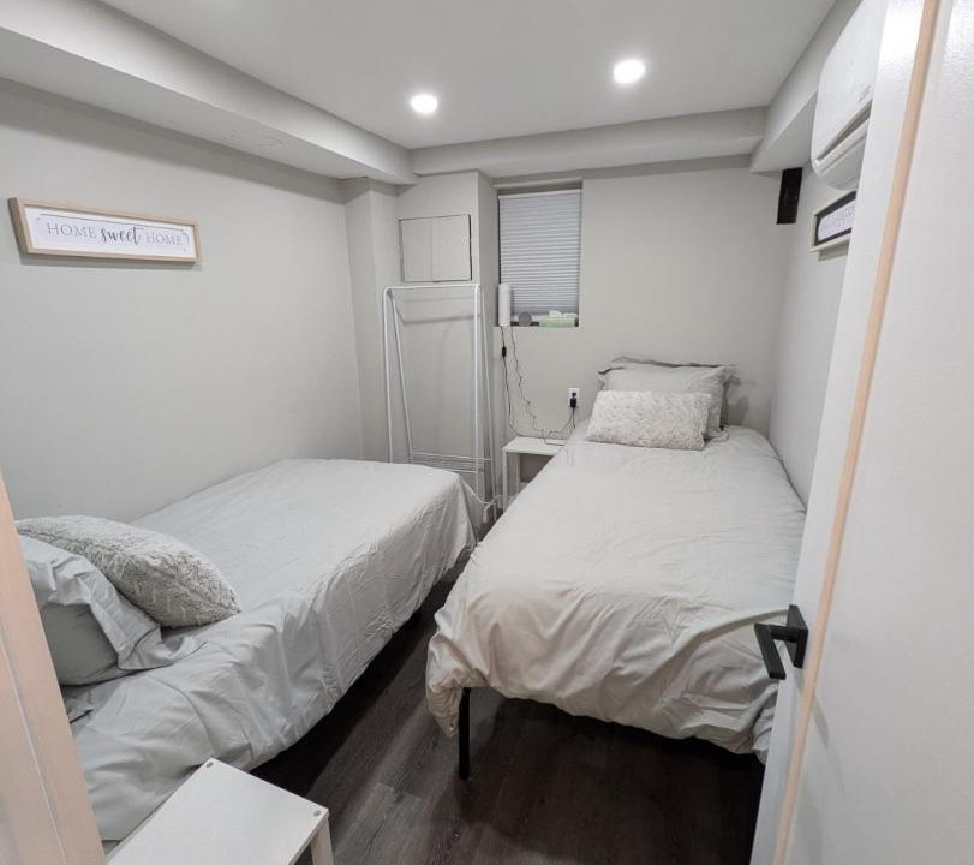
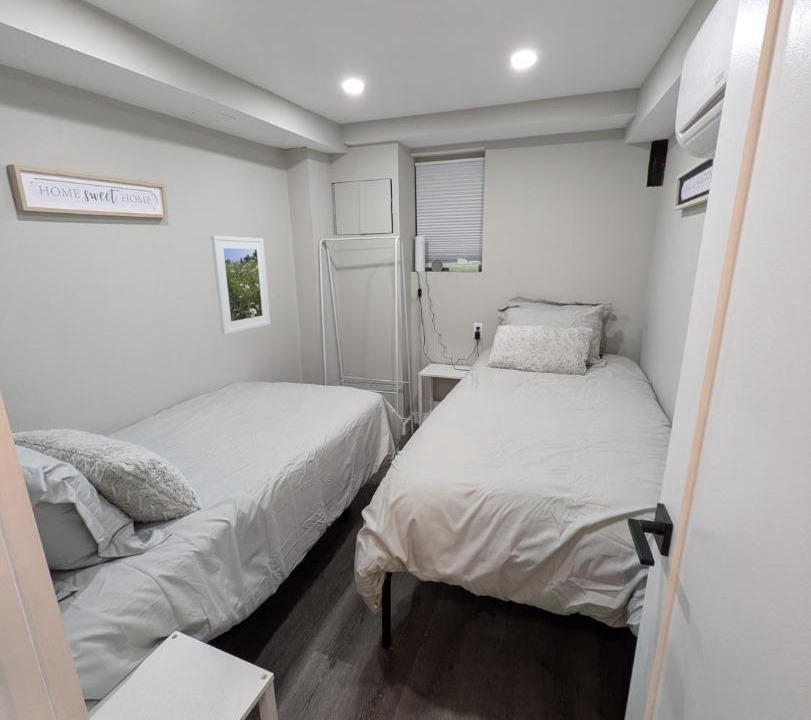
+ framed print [210,235,271,335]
